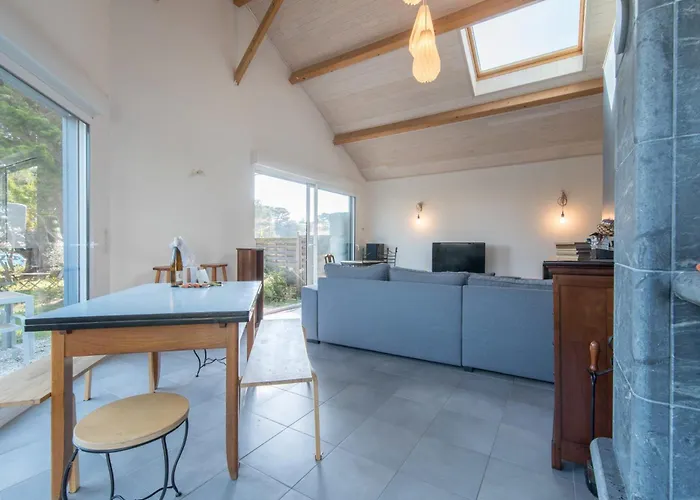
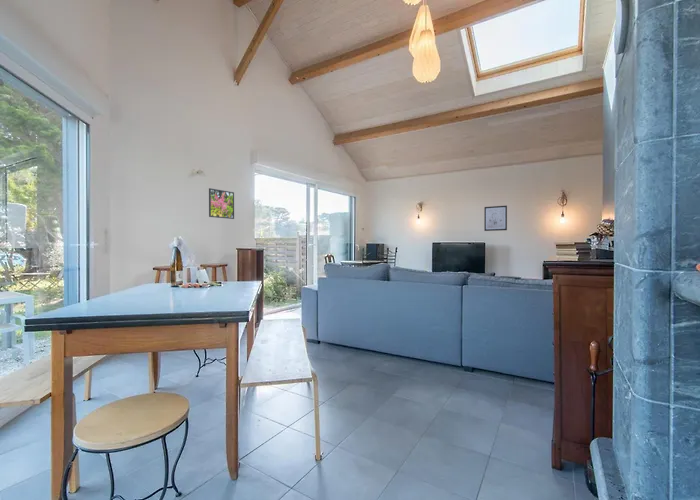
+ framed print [208,187,235,220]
+ wall art [483,205,508,232]
